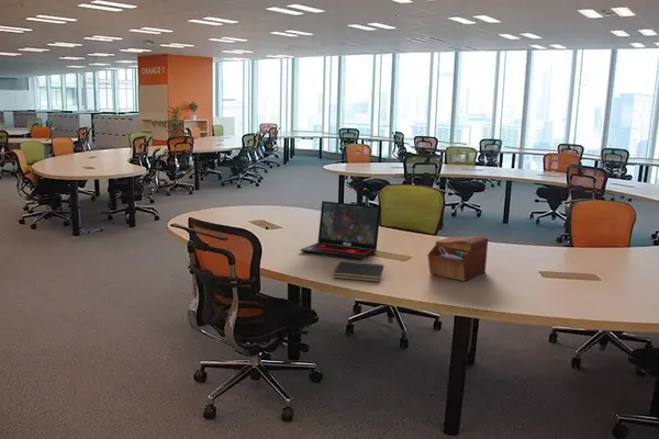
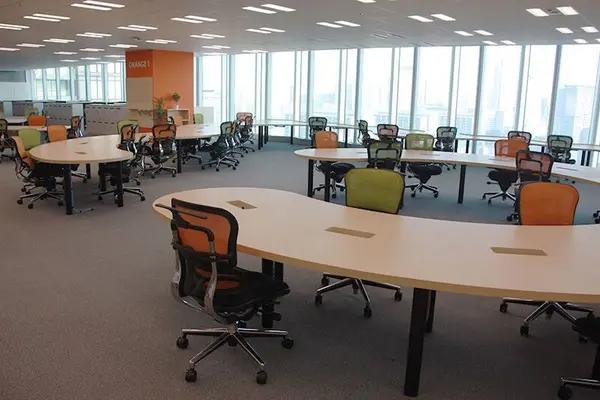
- sewing box [427,235,489,282]
- laptop [299,200,382,261]
- notepad [332,260,386,283]
